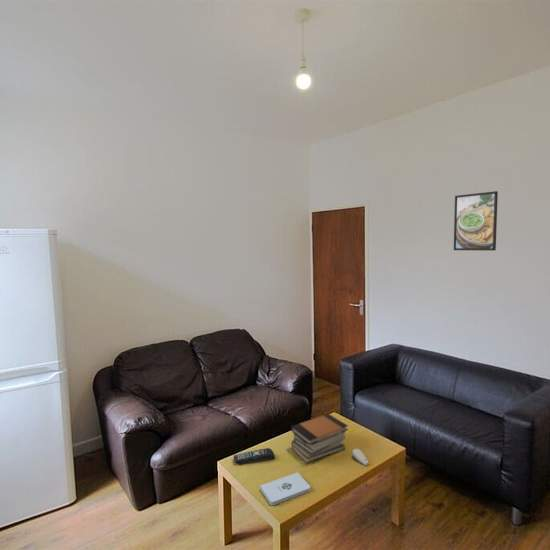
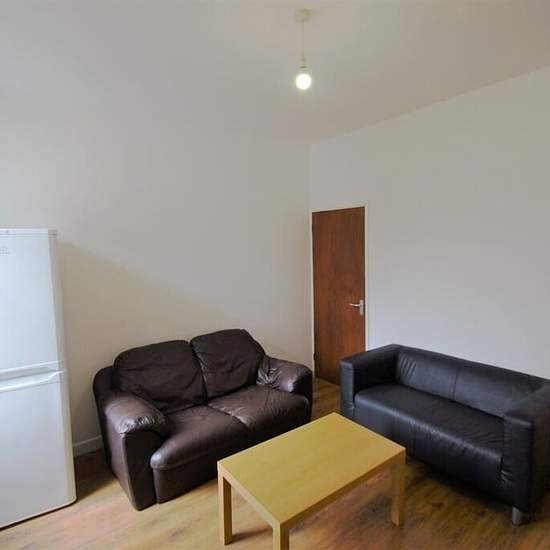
- computer mouse [351,448,370,467]
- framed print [453,190,499,251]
- book stack [290,413,349,464]
- remote control [233,447,276,465]
- notepad [259,471,311,506]
